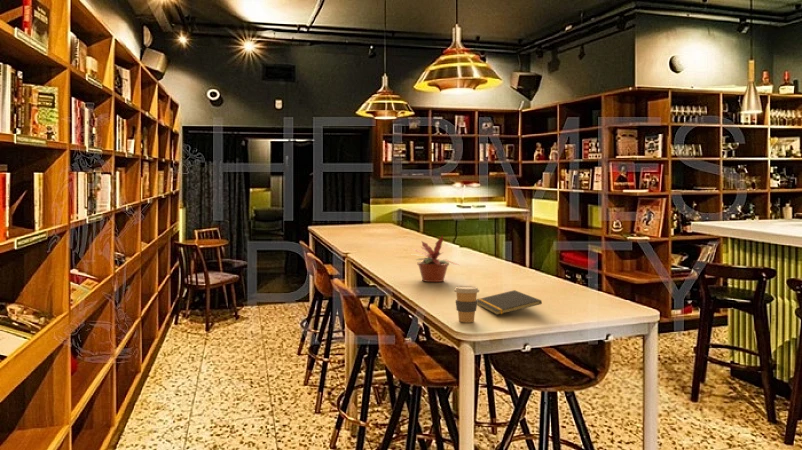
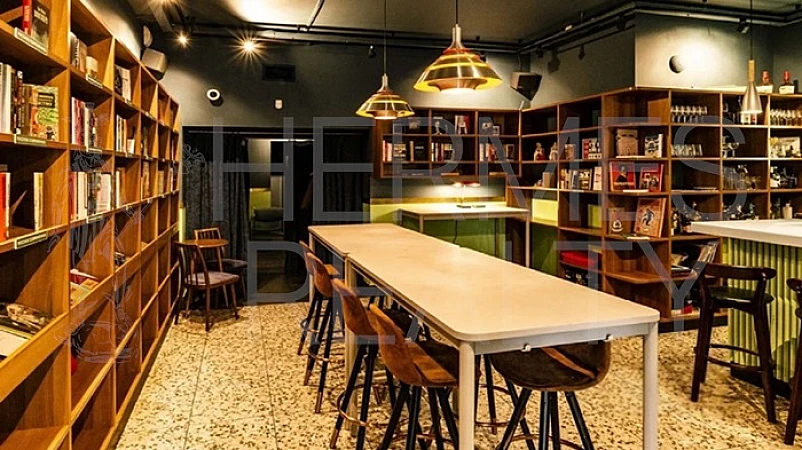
- notepad [476,289,543,316]
- coffee cup [453,285,480,323]
- potted plant [409,234,459,283]
